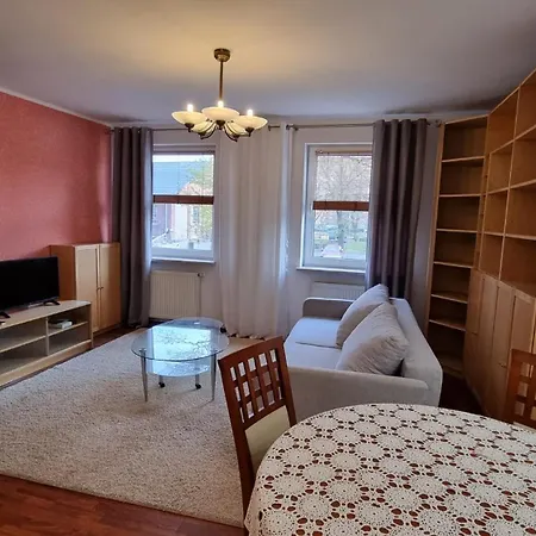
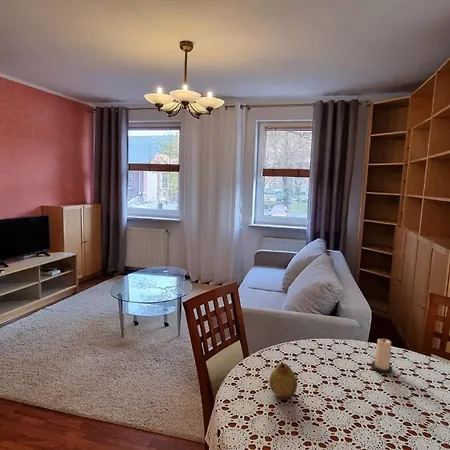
+ candle [370,337,393,374]
+ fruit [268,361,298,399]
